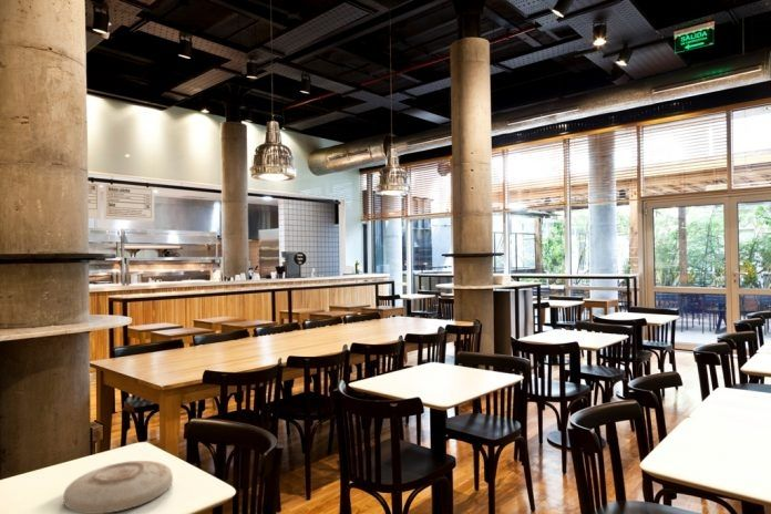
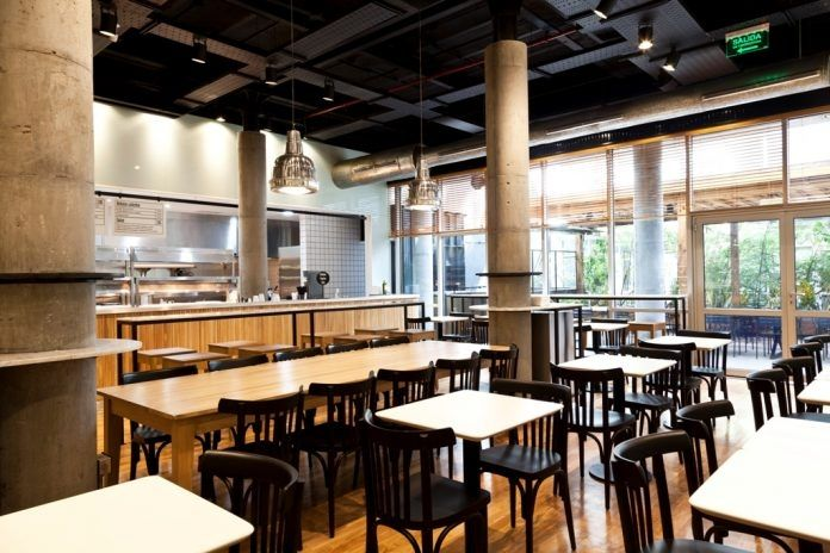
- plate [62,460,174,514]
